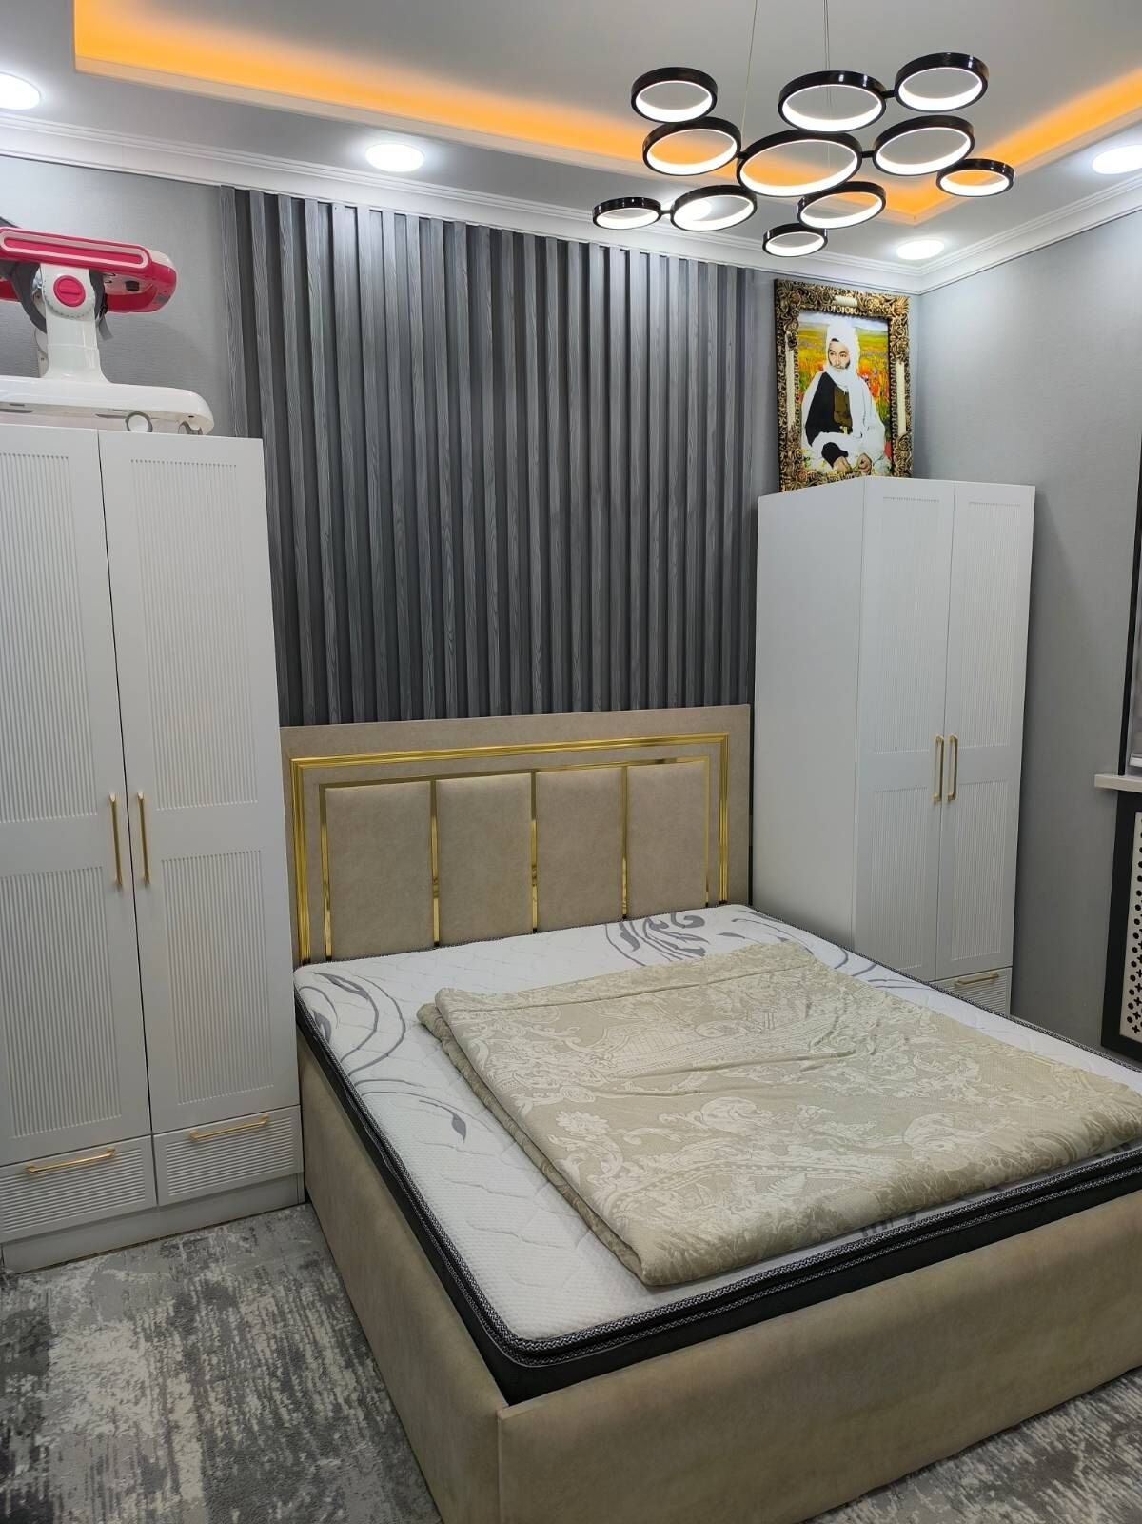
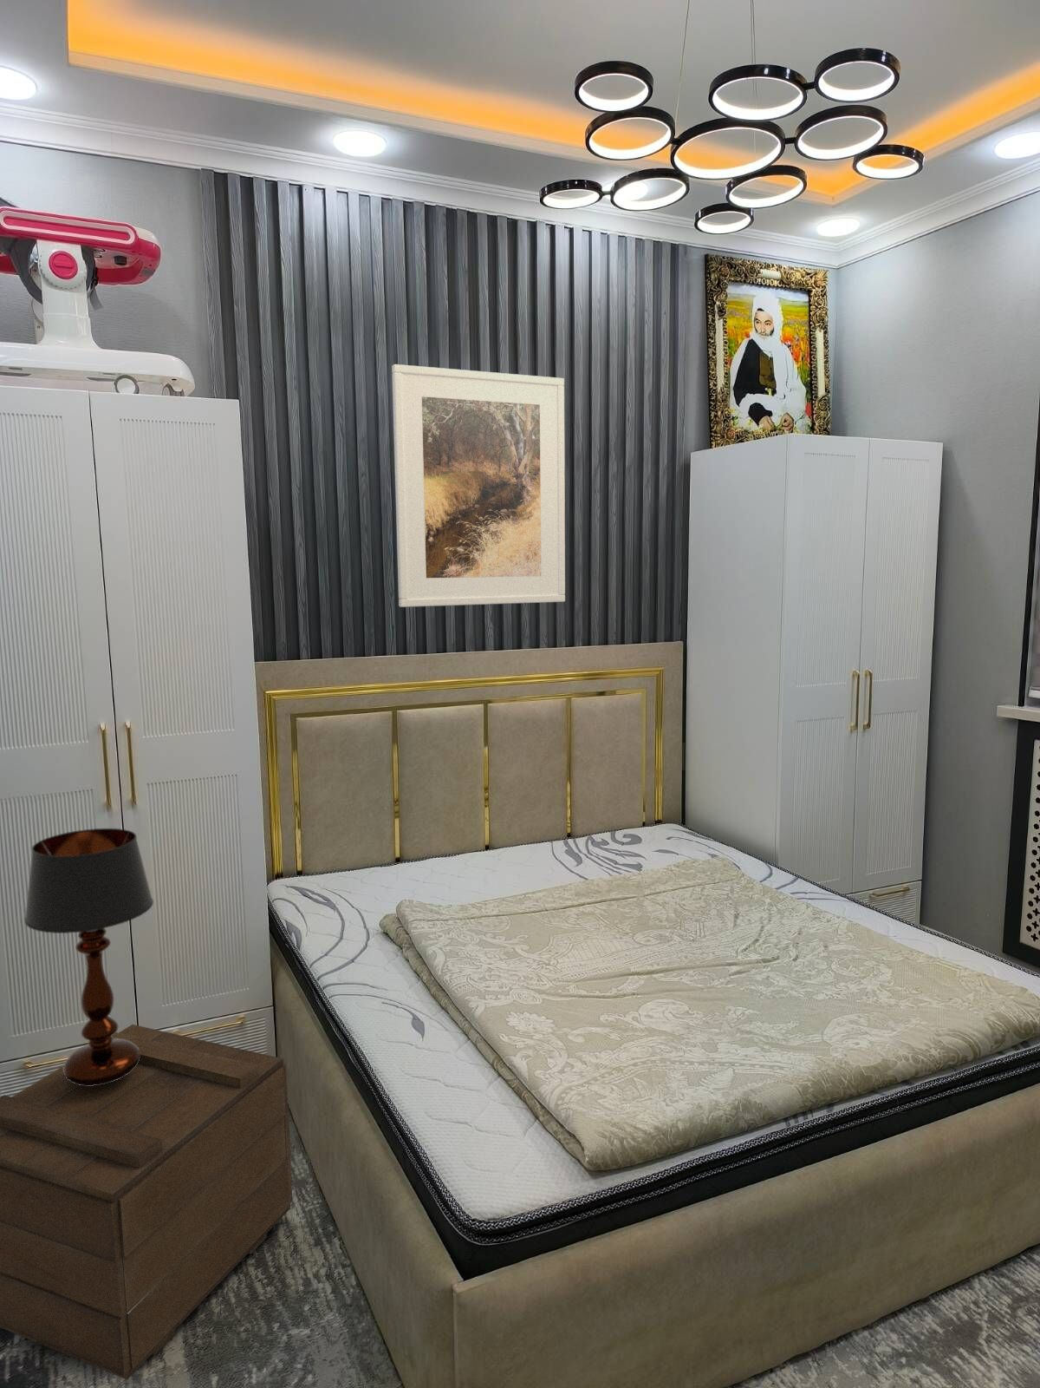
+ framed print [391,364,566,608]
+ table lamp [23,827,154,1086]
+ wooden crate [0,1024,293,1380]
